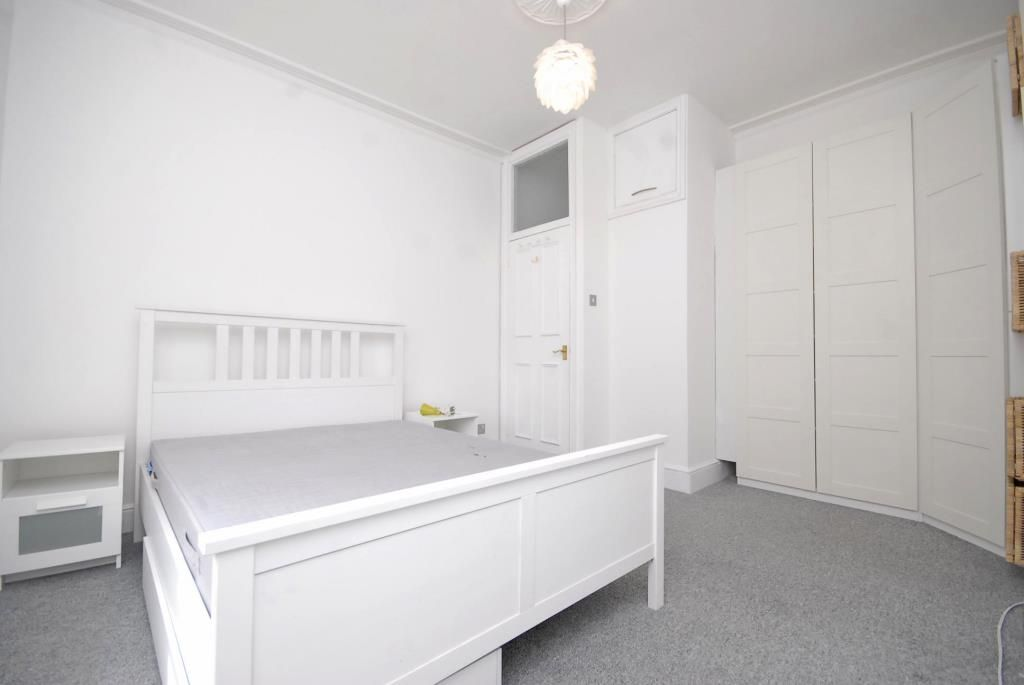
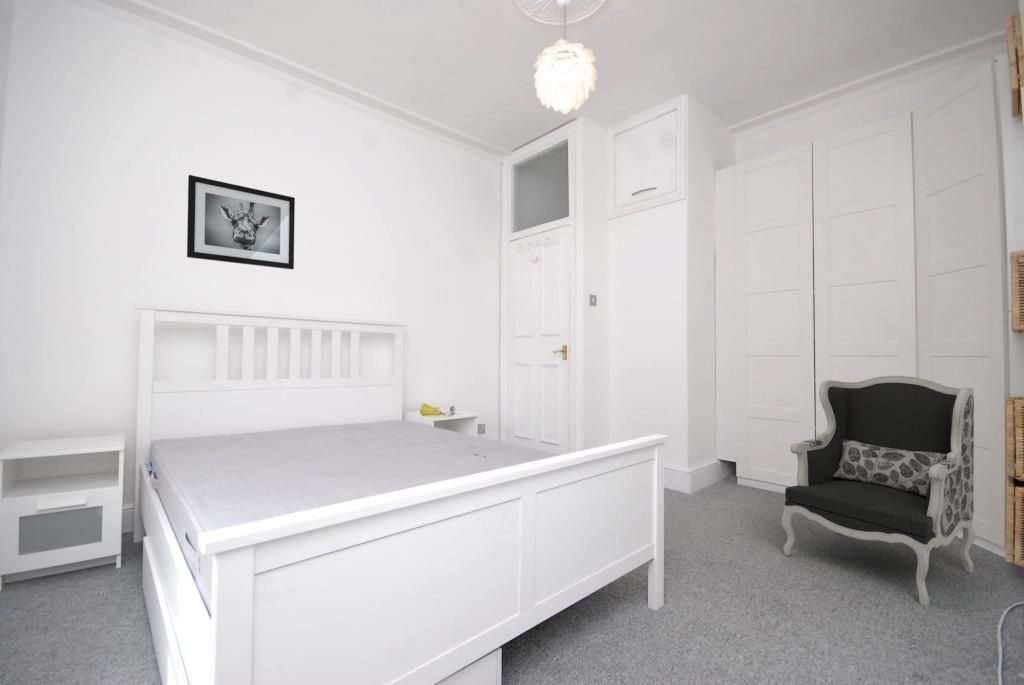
+ armchair [780,375,976,607]
+ wall art [186,174,296,270]
